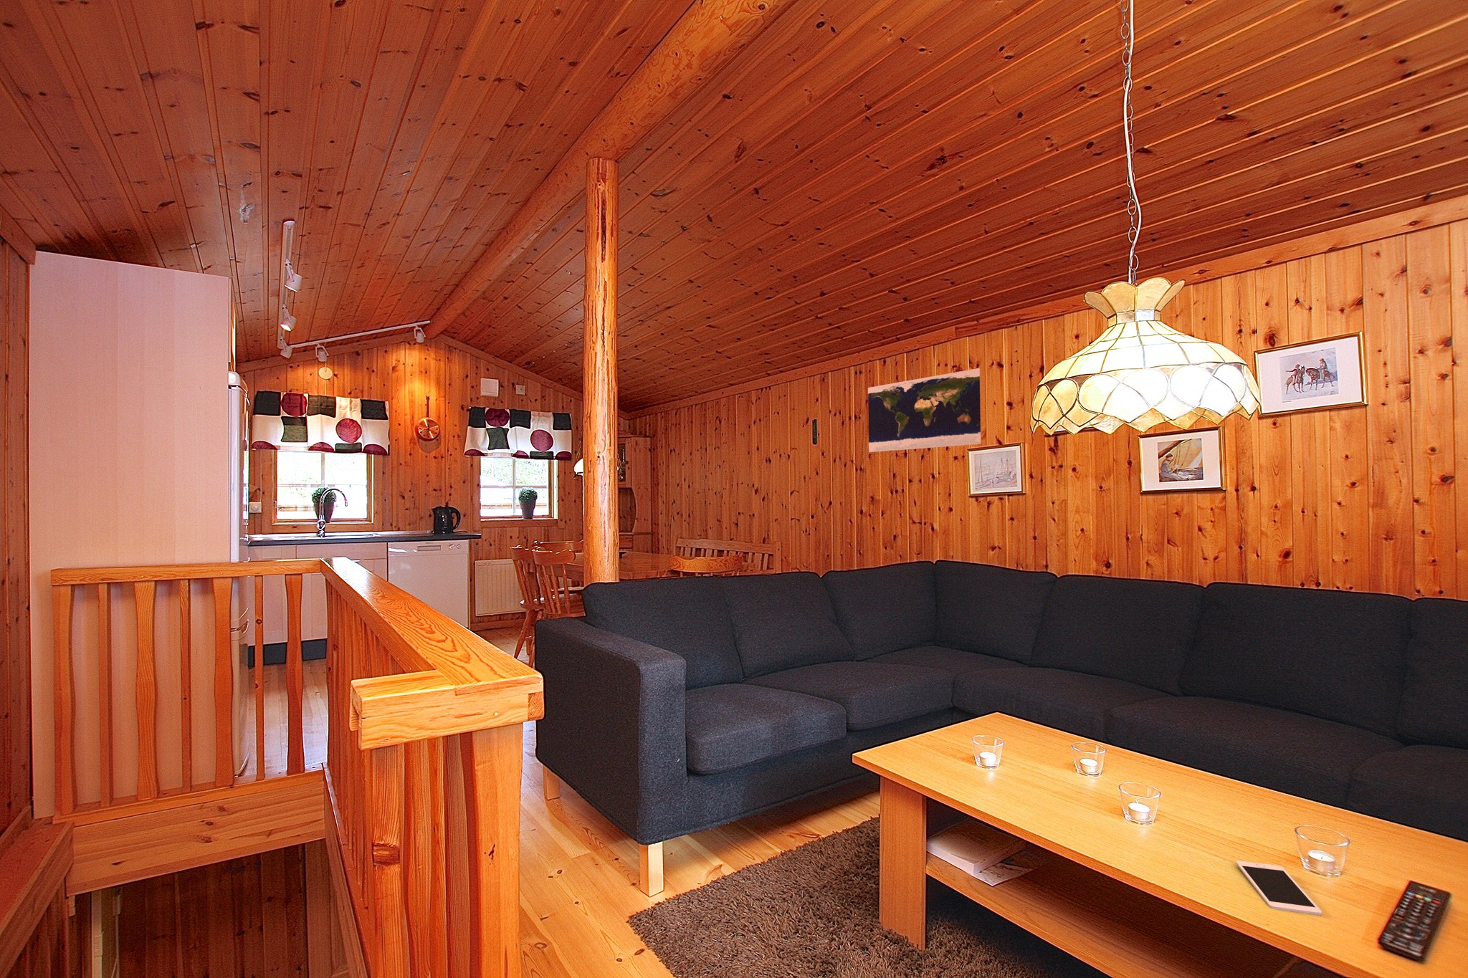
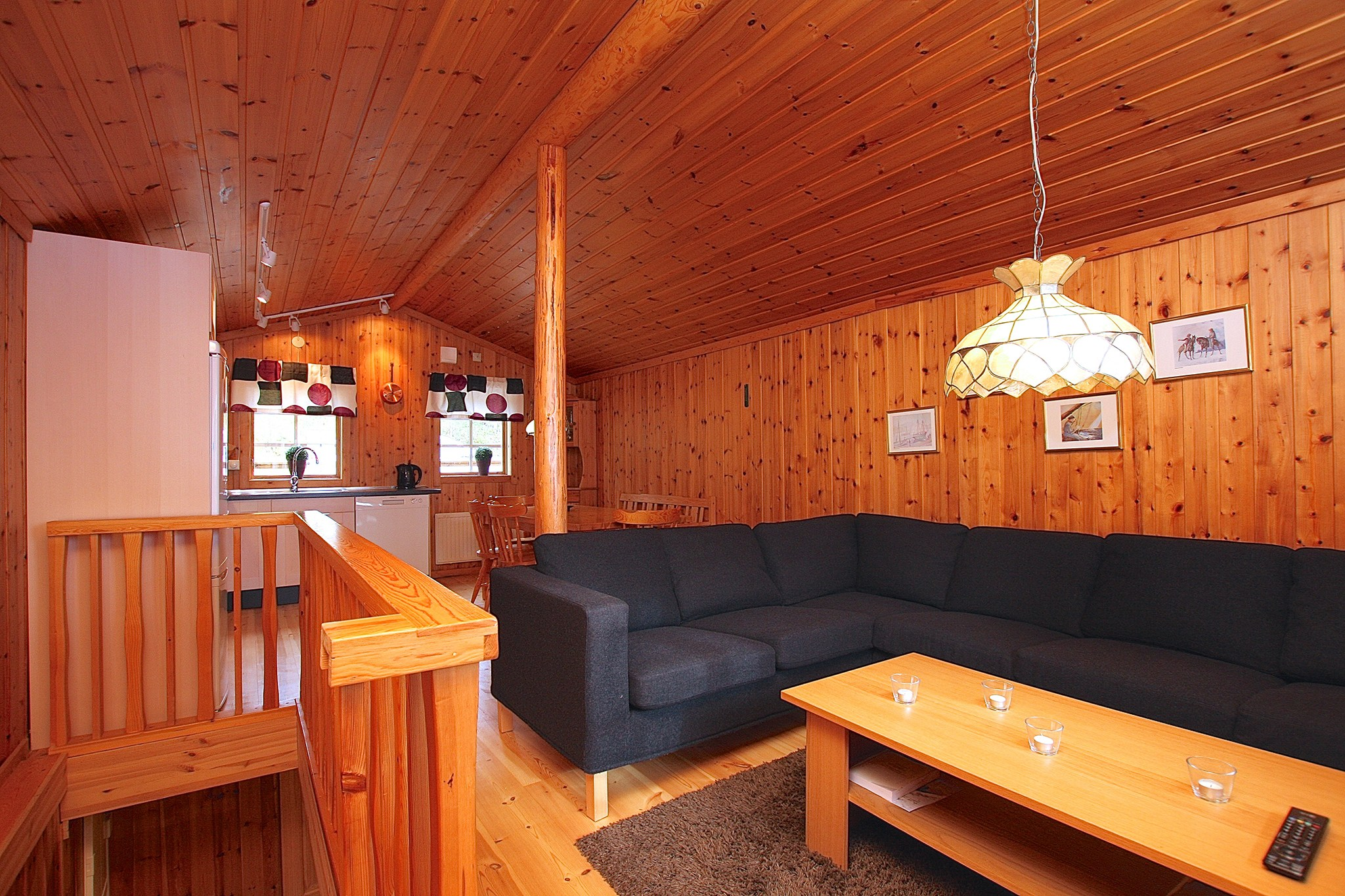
- map [868,368,981,453]
- cell phone [1236,860,1323,916]
